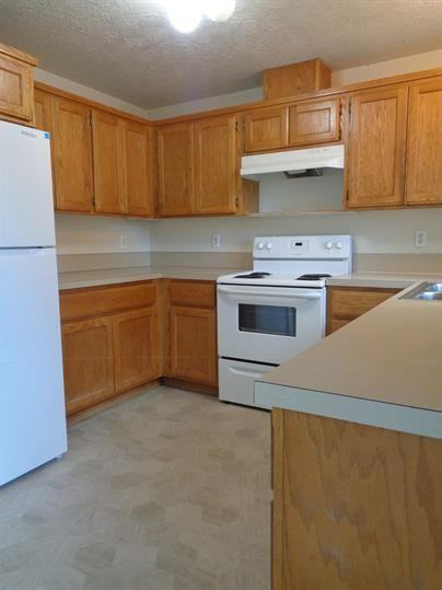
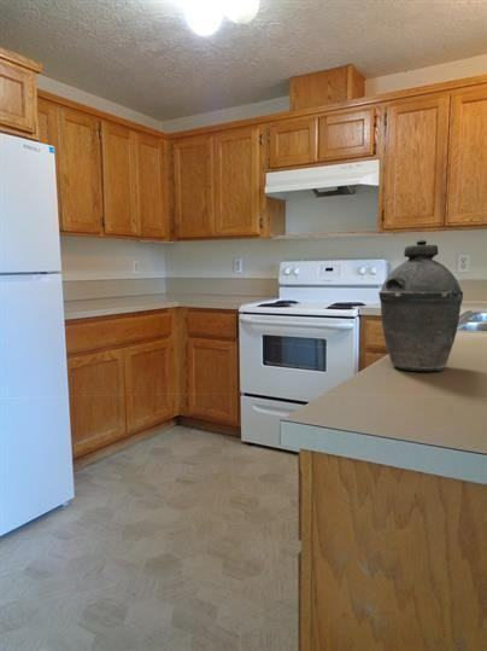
+ kettle [377,238,464,373]
